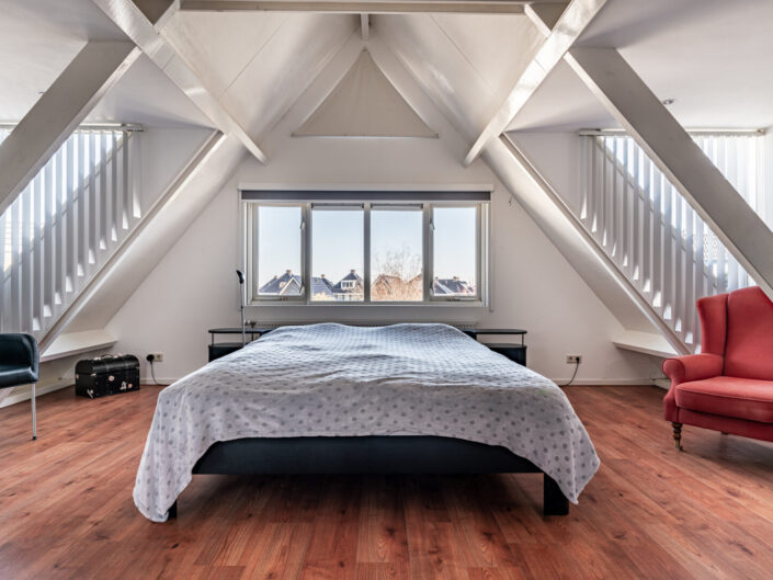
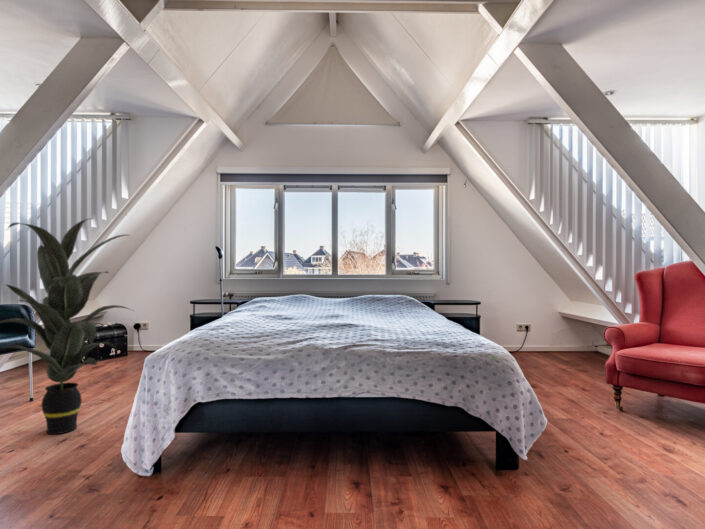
+ indoor plant [0,217,134,435]
